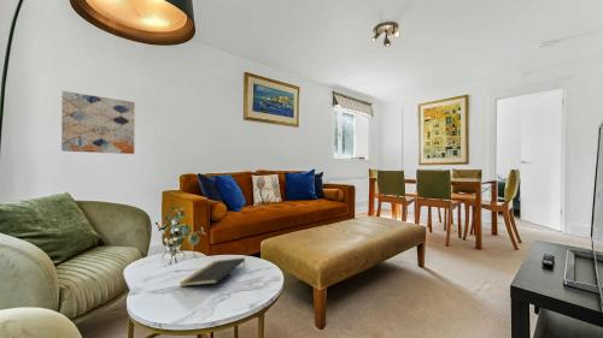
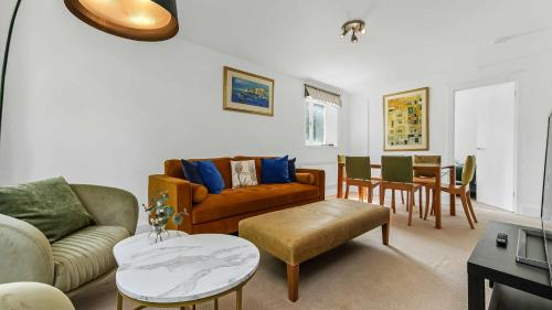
- notepad [180,256,246,287]
- wall art [60,90,136,155]
